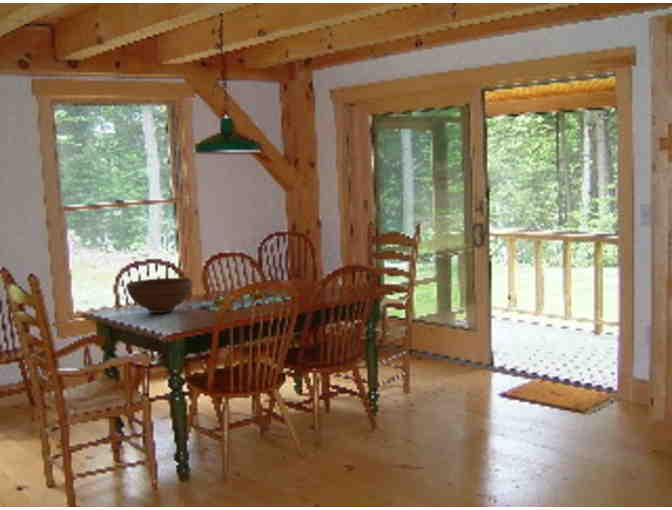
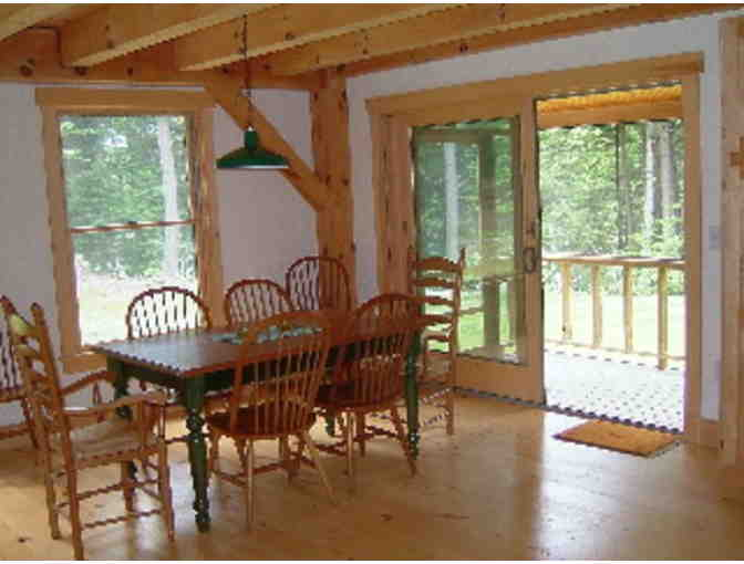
- fruit bowl [125,277,194,314]
